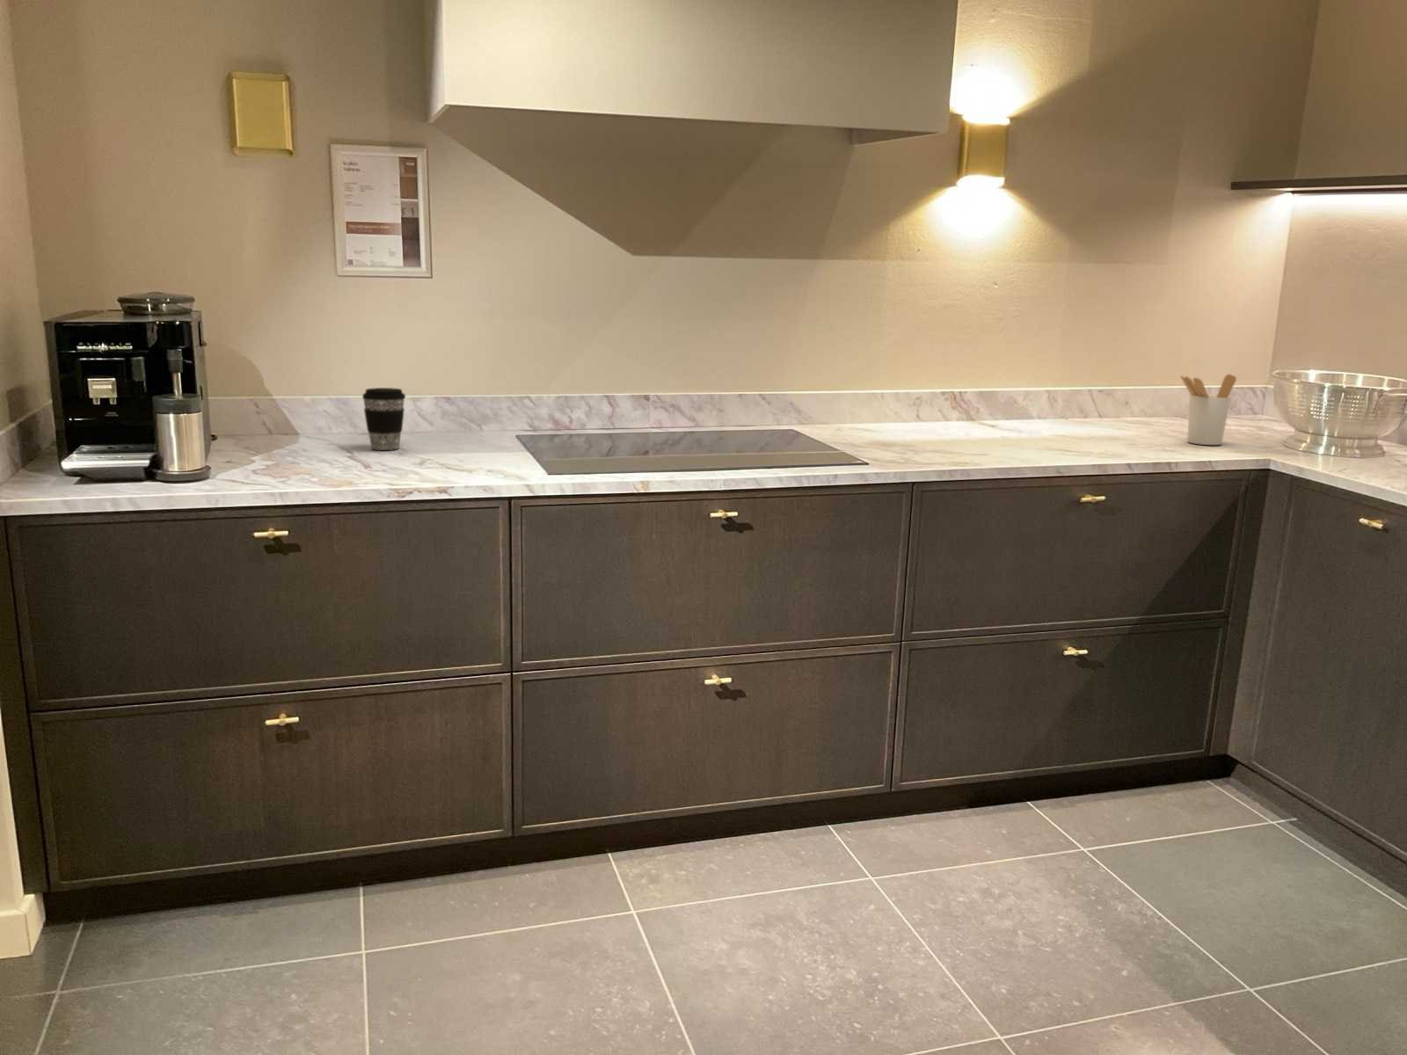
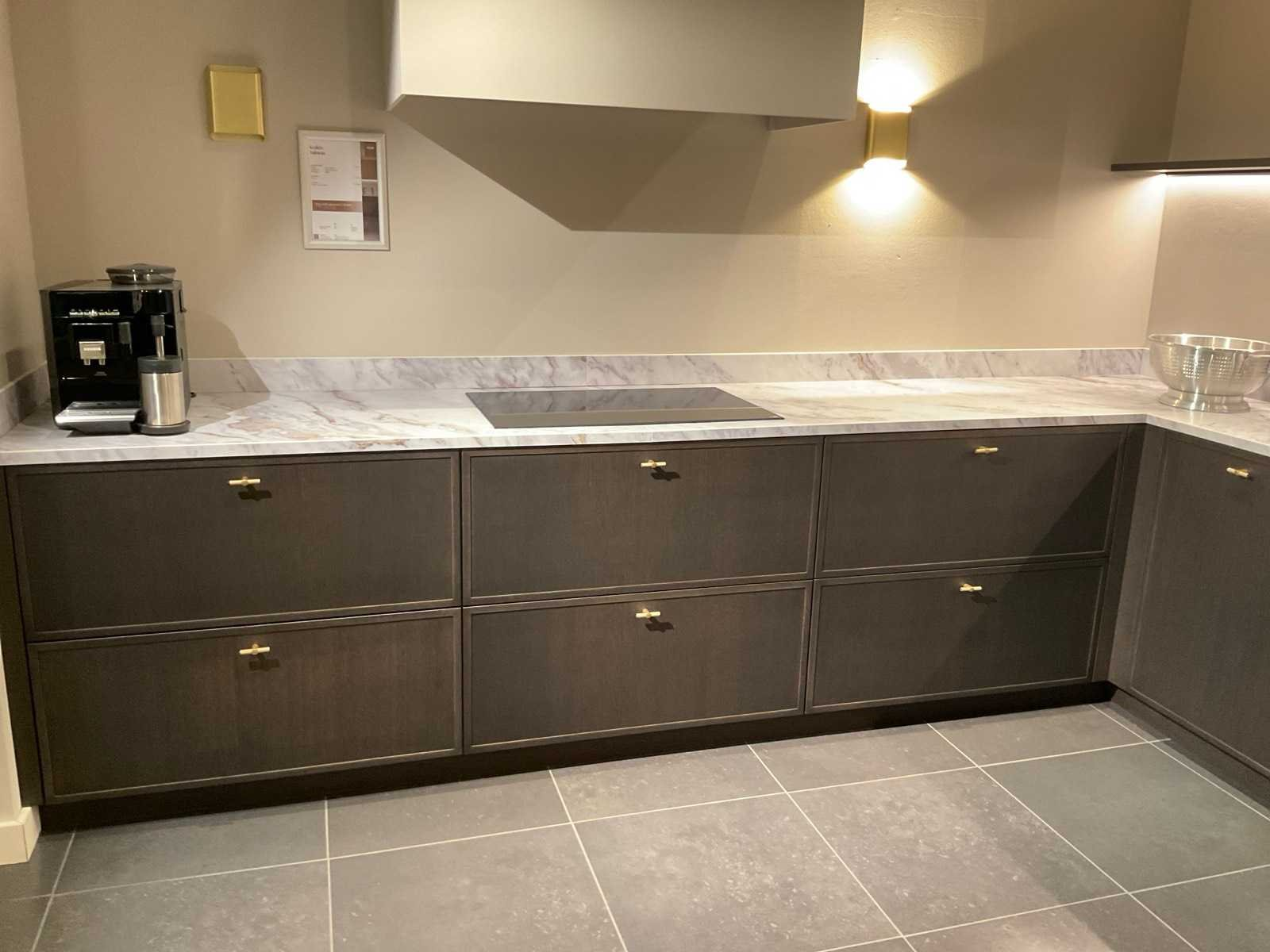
- coffee cup [361,387,407,451]
- utensil holder [1179,373,1237,445]
